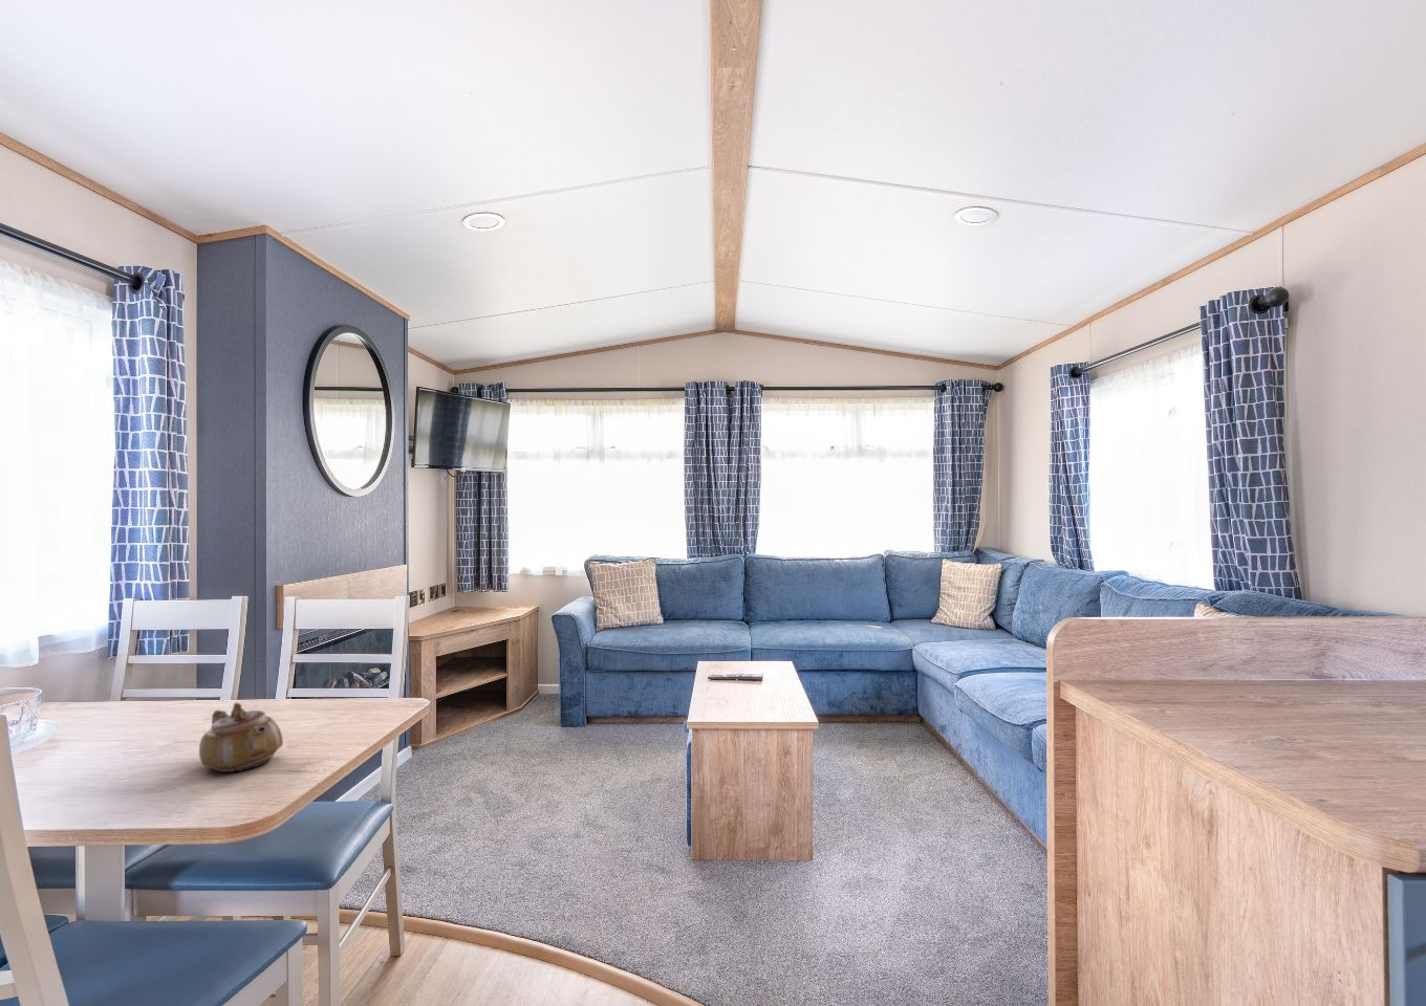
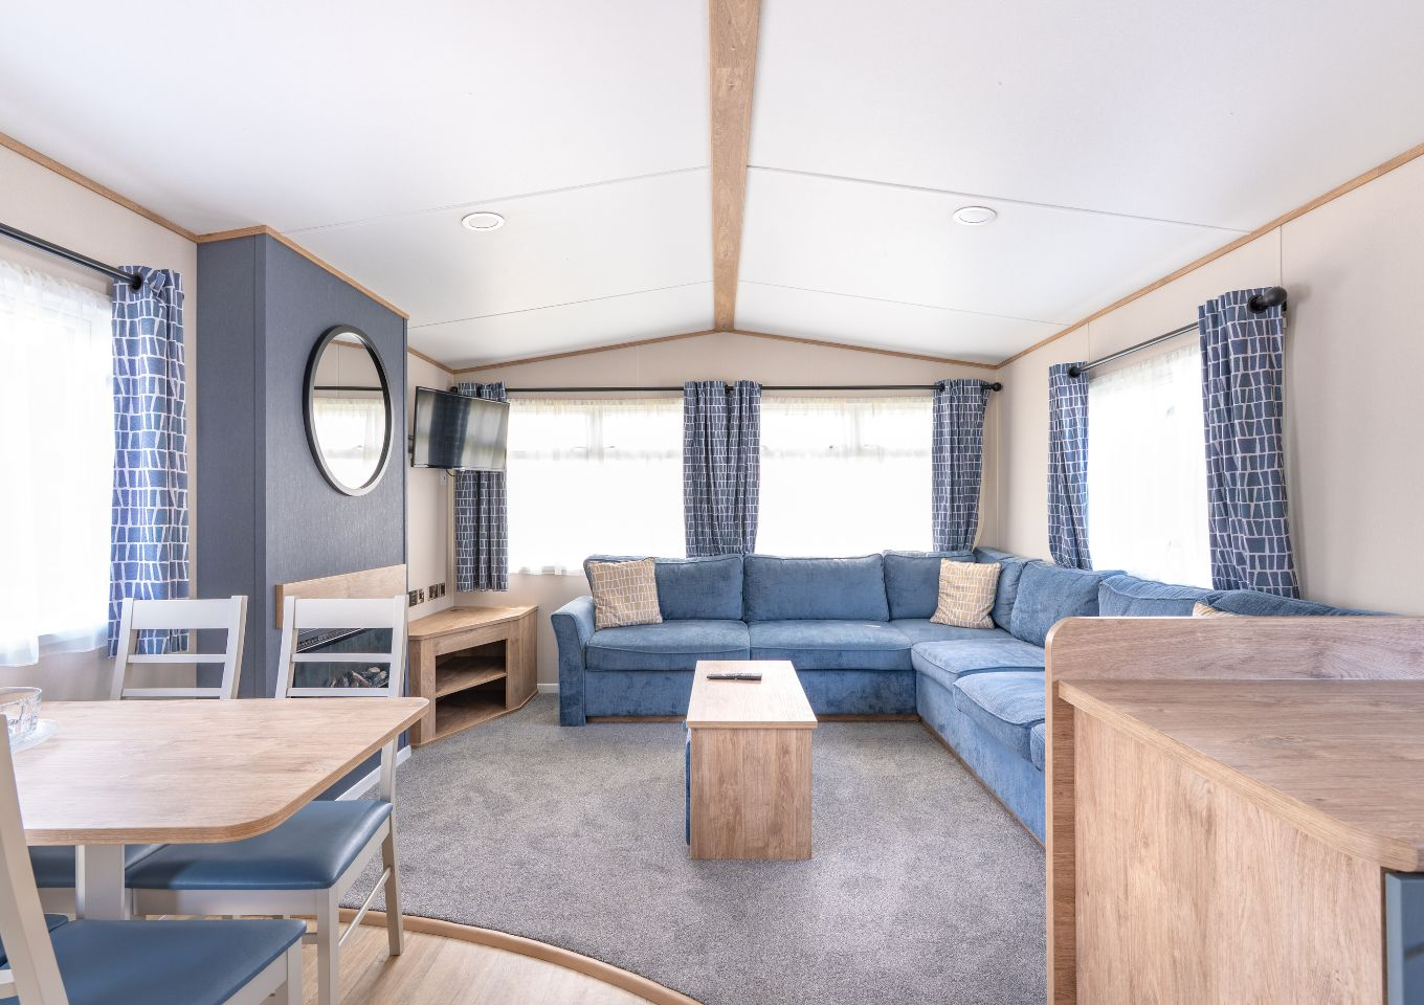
- teapot [198,701,284,773]
